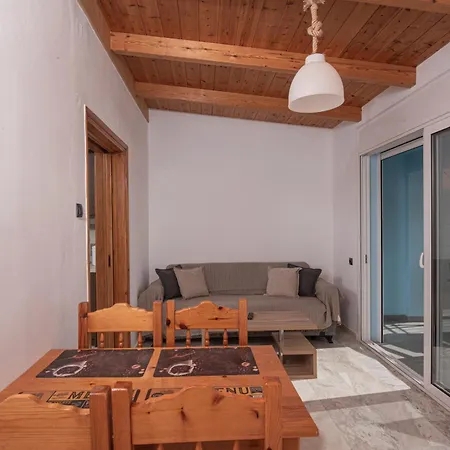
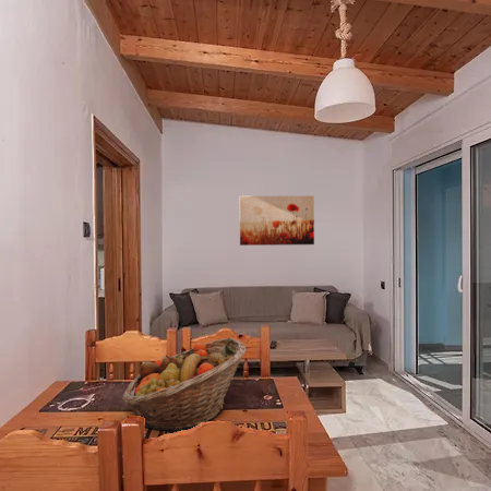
+ fruit basket [121,337,248,433]
+ wall art [239,195,315,247]
